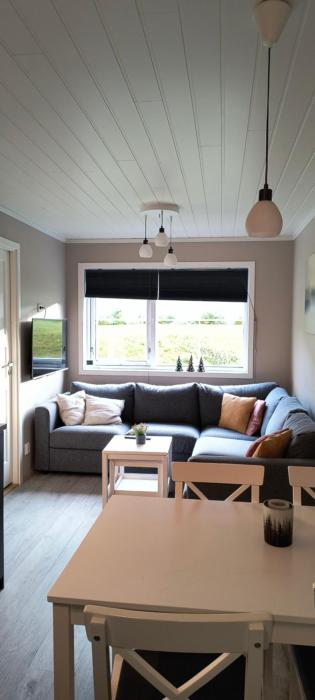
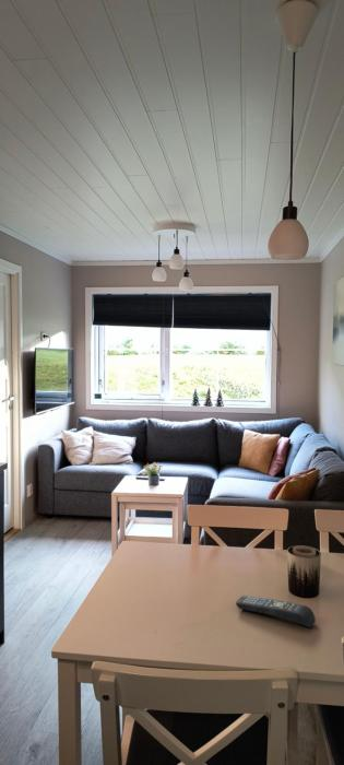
+ remote control [235,595,317,628]
